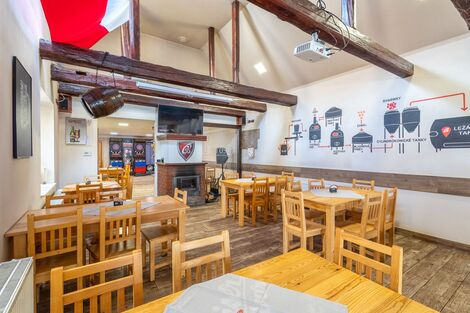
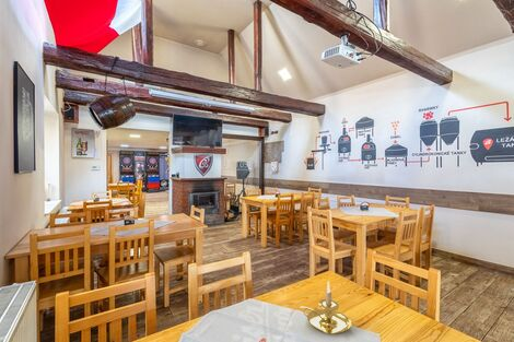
+ candle holder [299,280,353,335]
